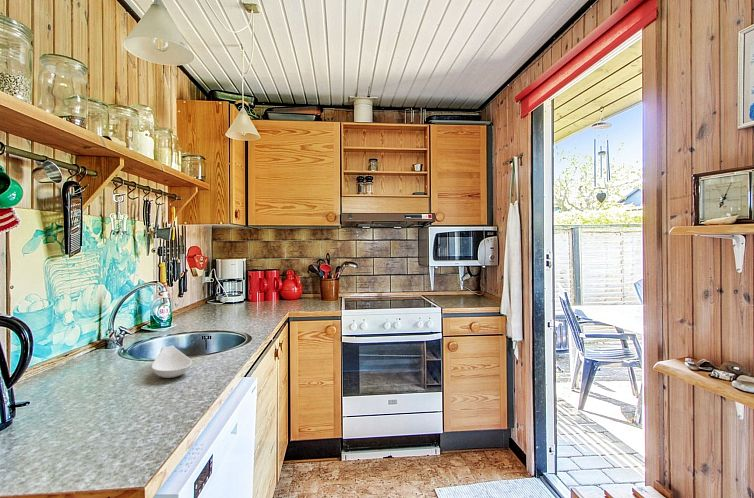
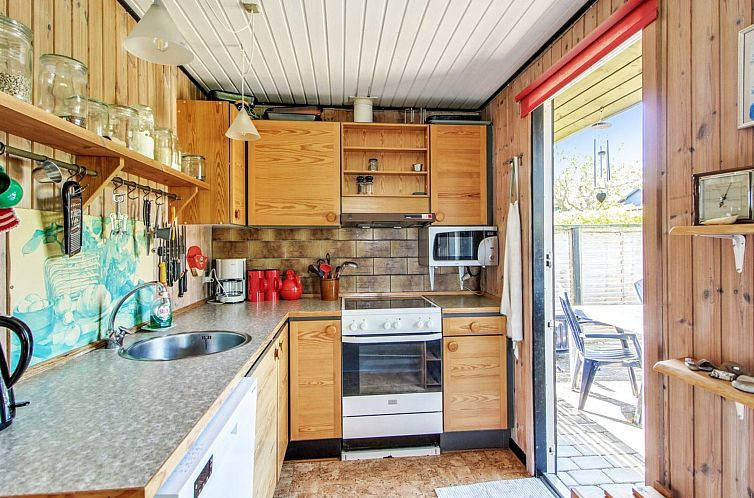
- spoon rest [150,345,193,379]
